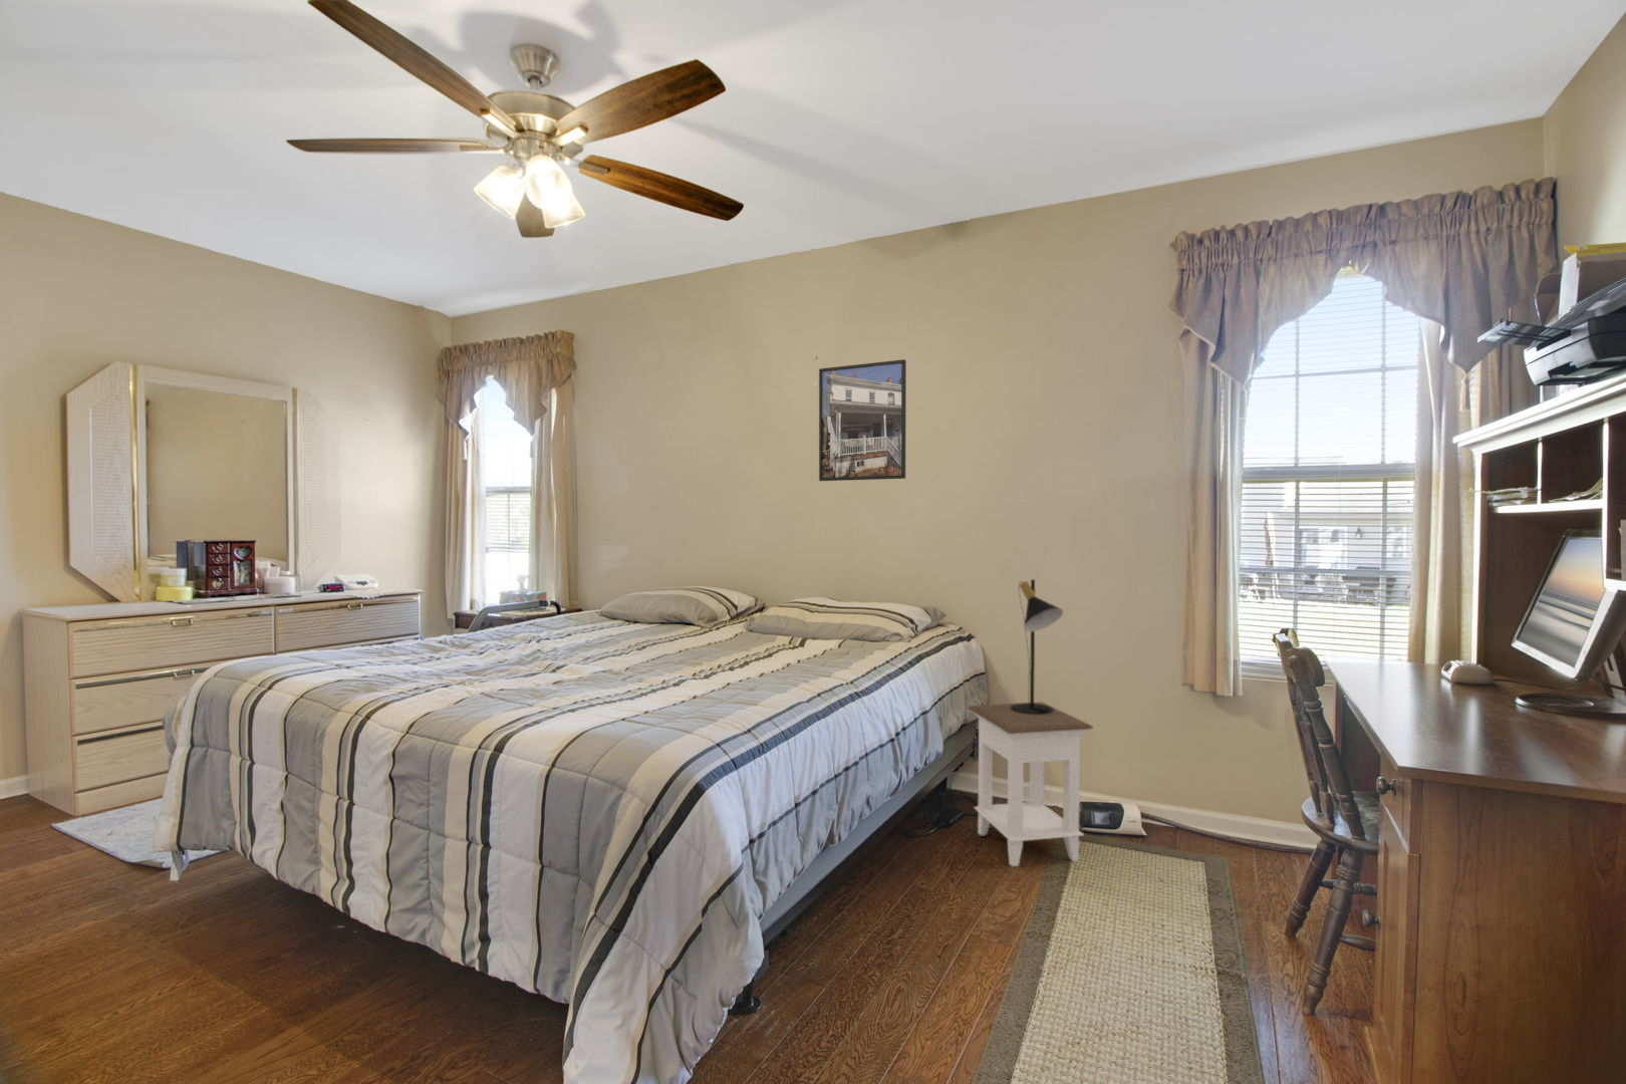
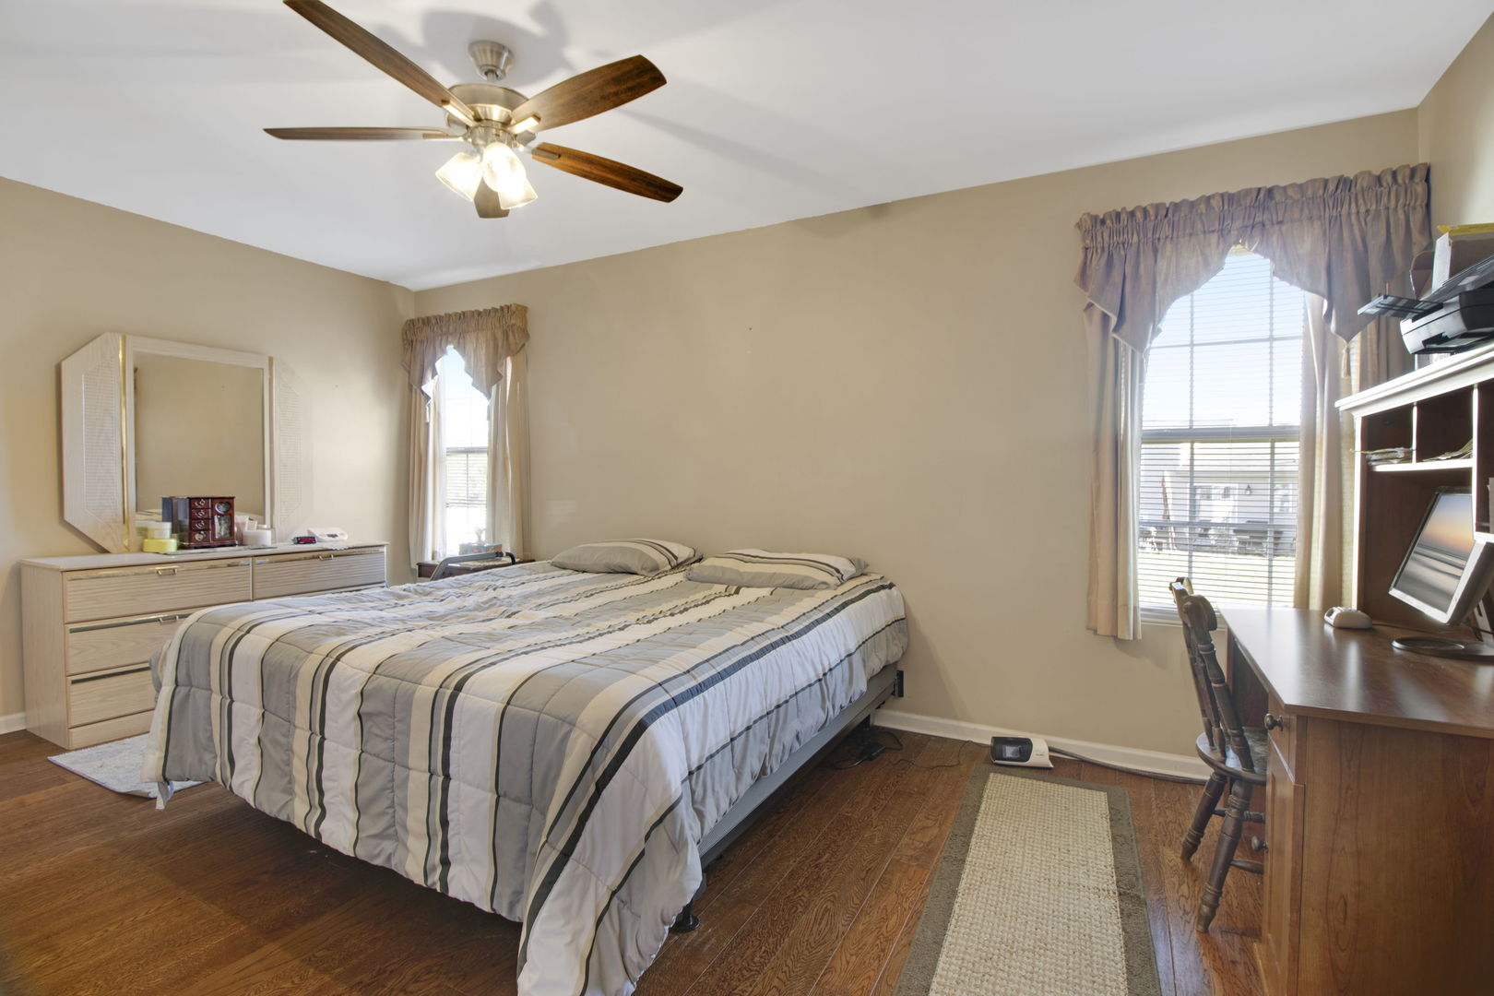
- nightstand [967,700,1094,869]
- table lamp [1010,578,1063,715]
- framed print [818,358,907,482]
